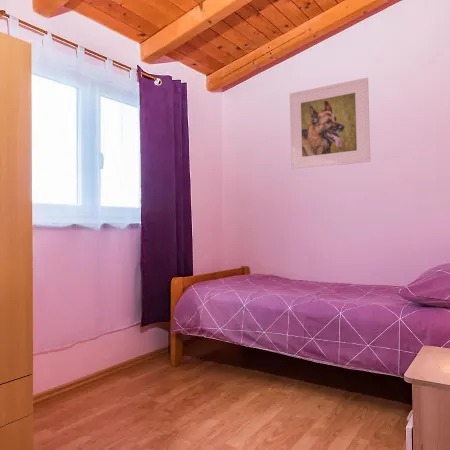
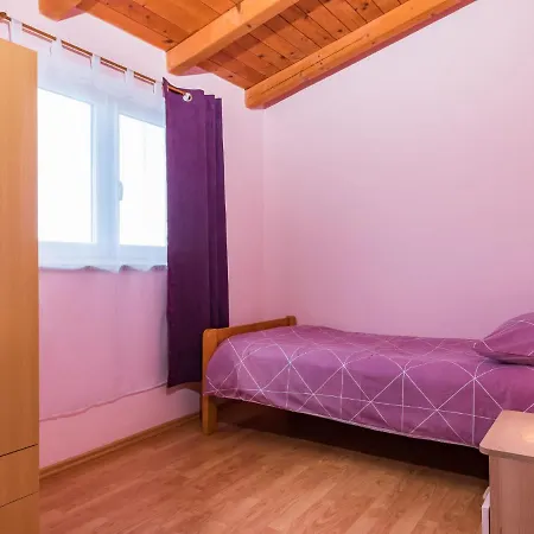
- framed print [289,77,371,171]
